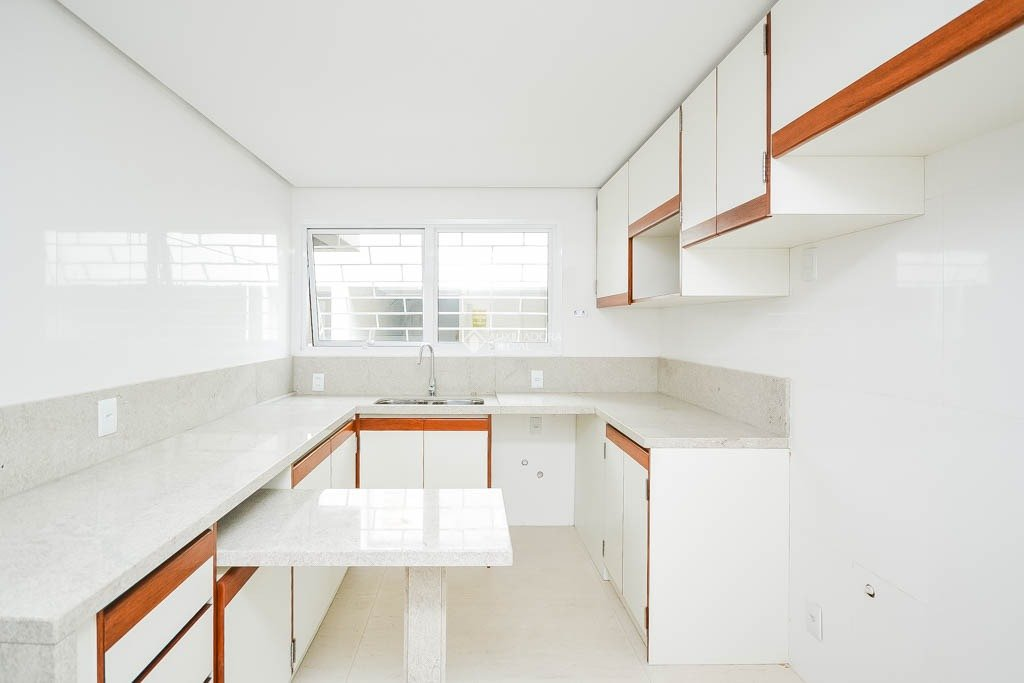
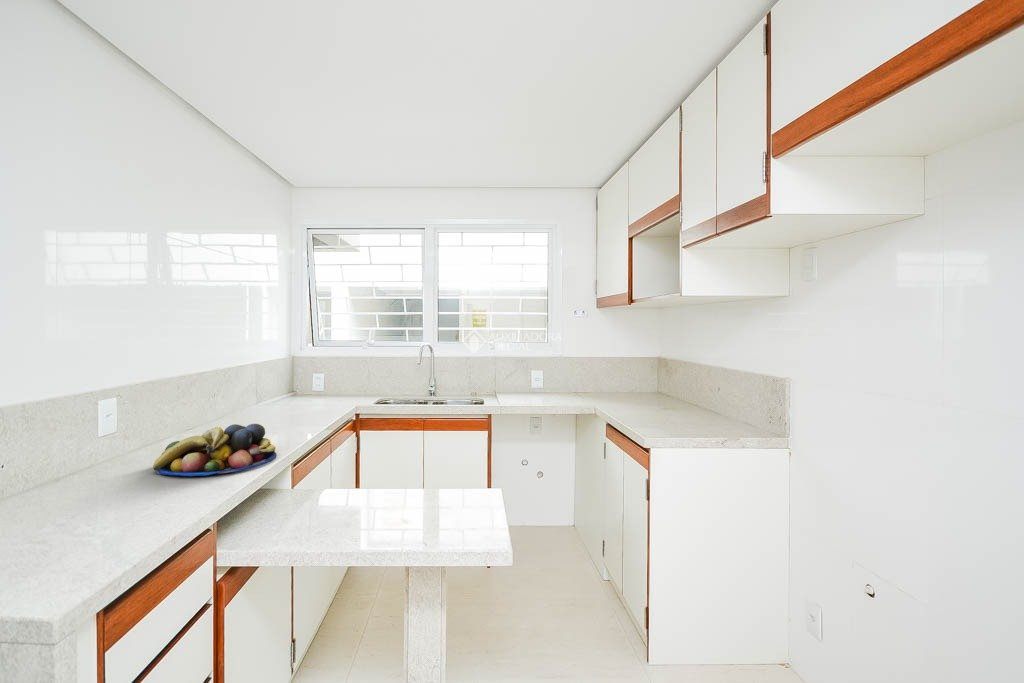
+ fruit bowl [152,423,278,477]
